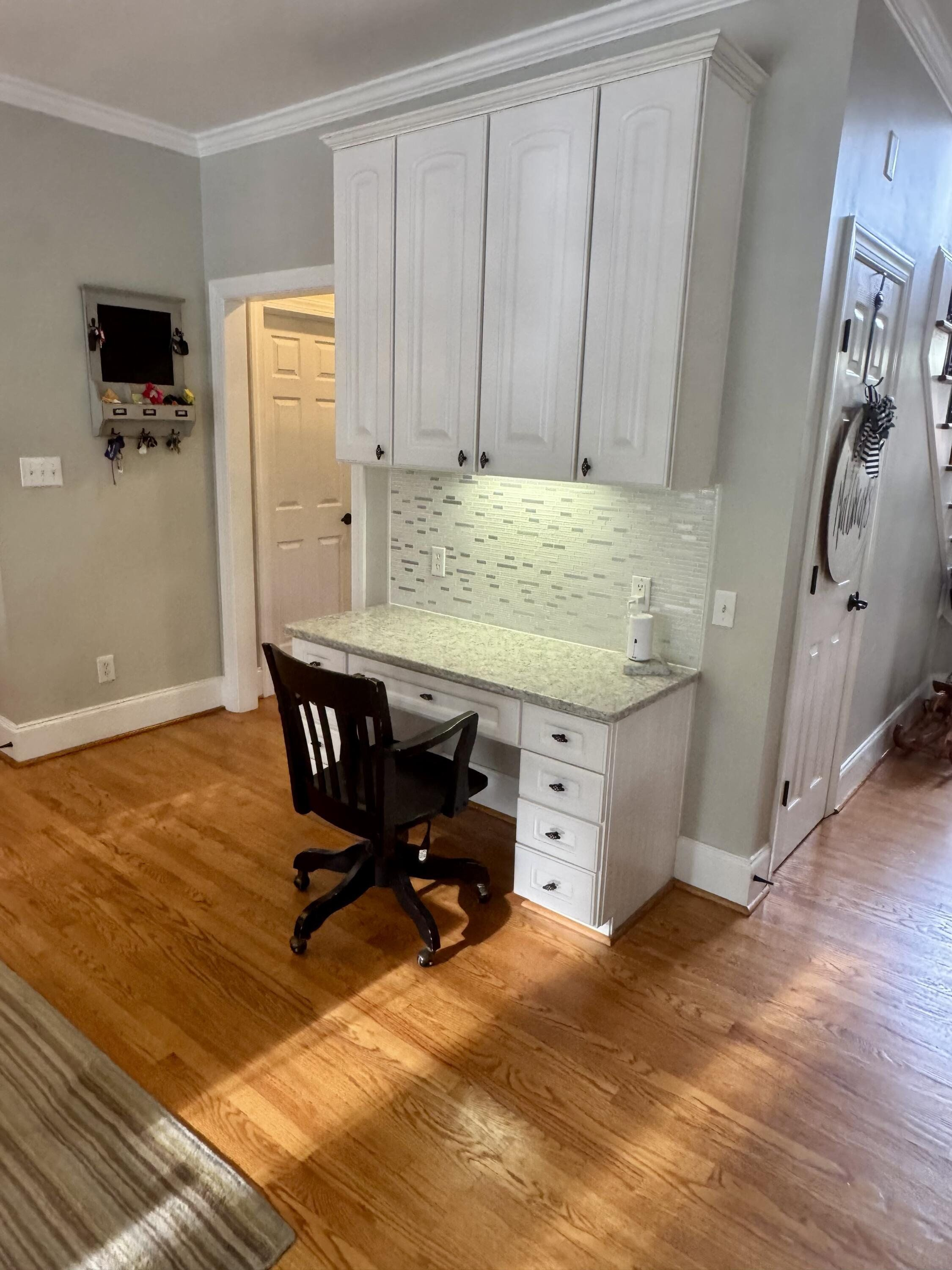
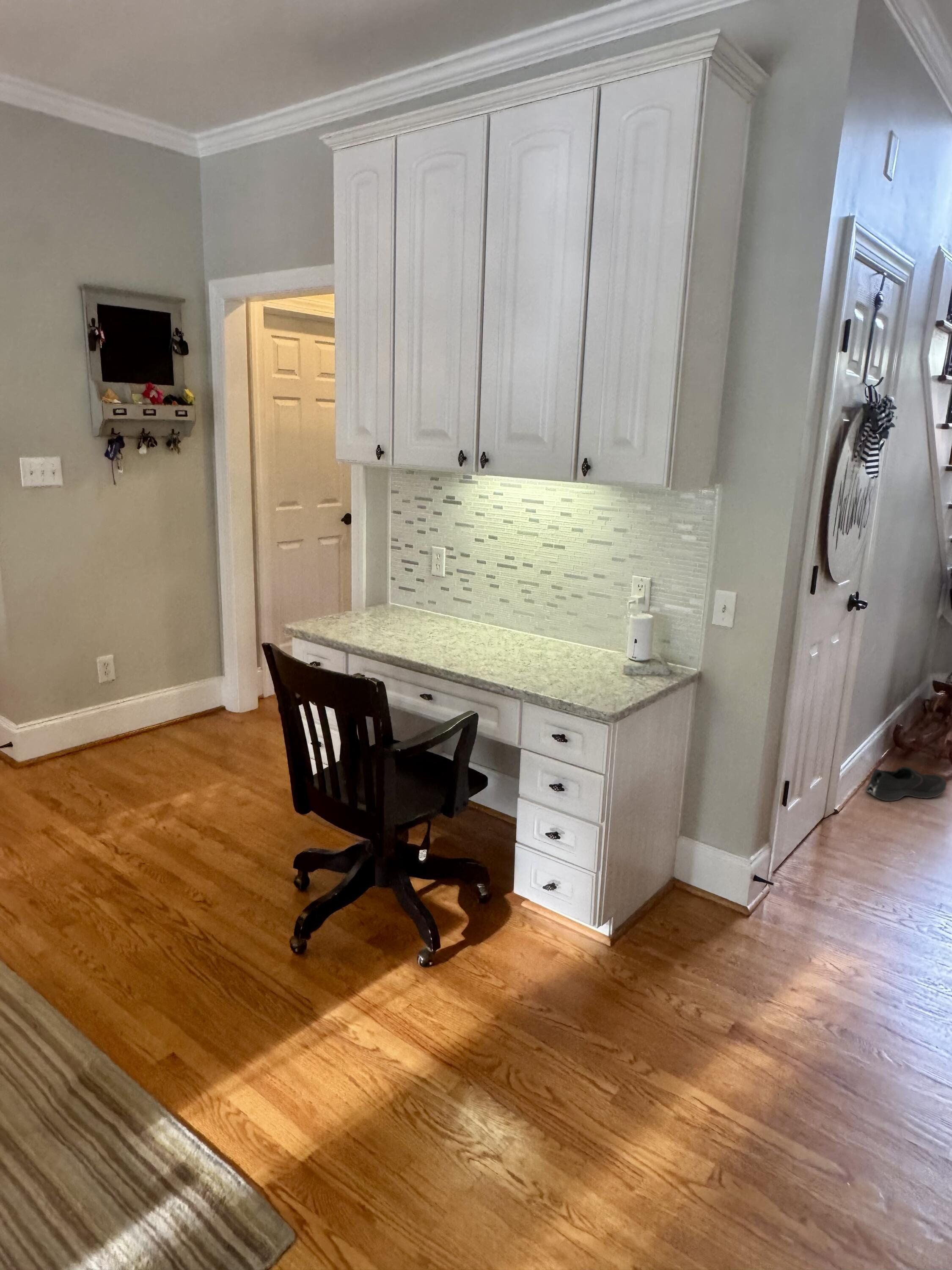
+ shoe [865,766,947,801]
